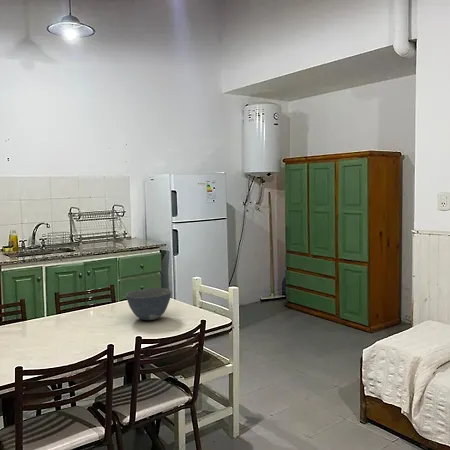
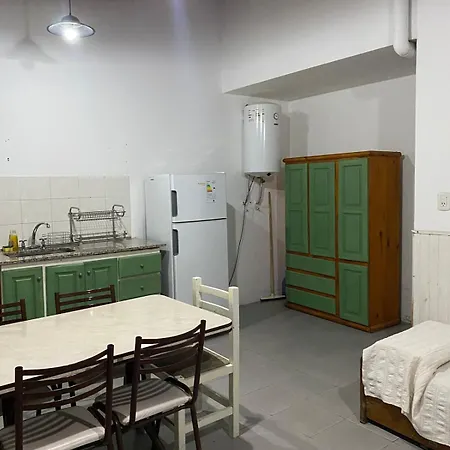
- bowl [125,287,173,321]
